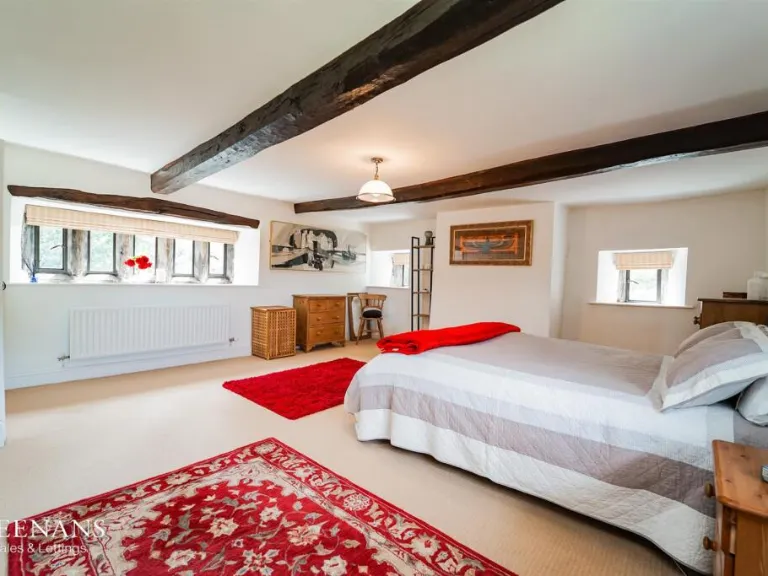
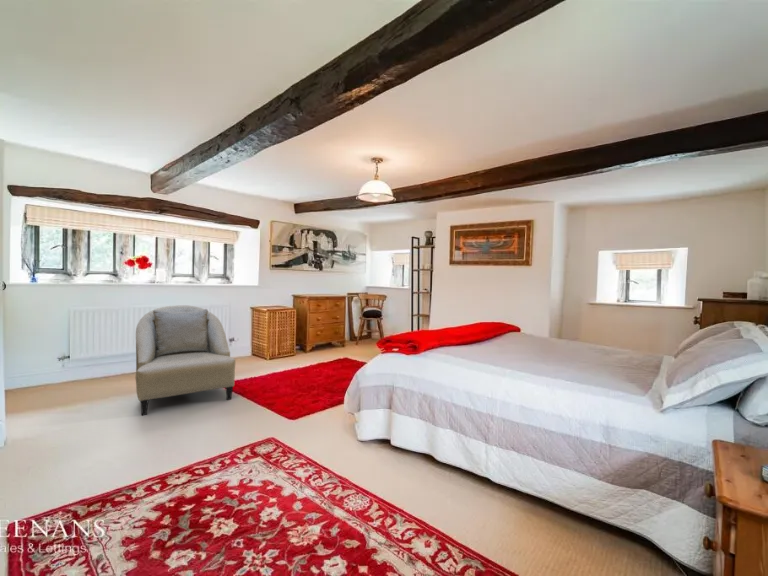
+ armchair [135,304,236,416]
